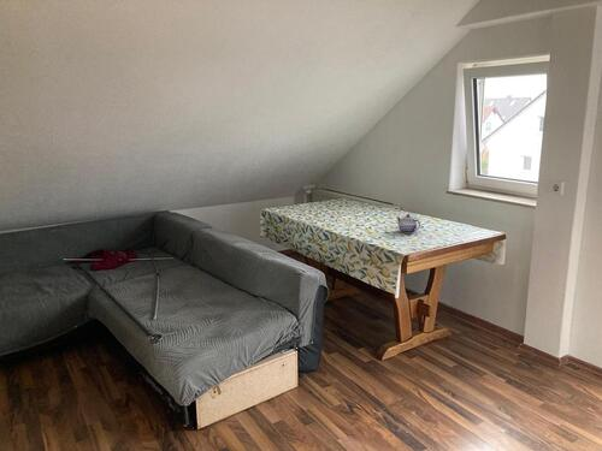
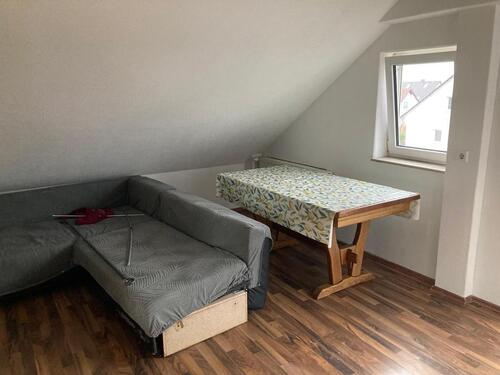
- teapot [396,213,421,235]
